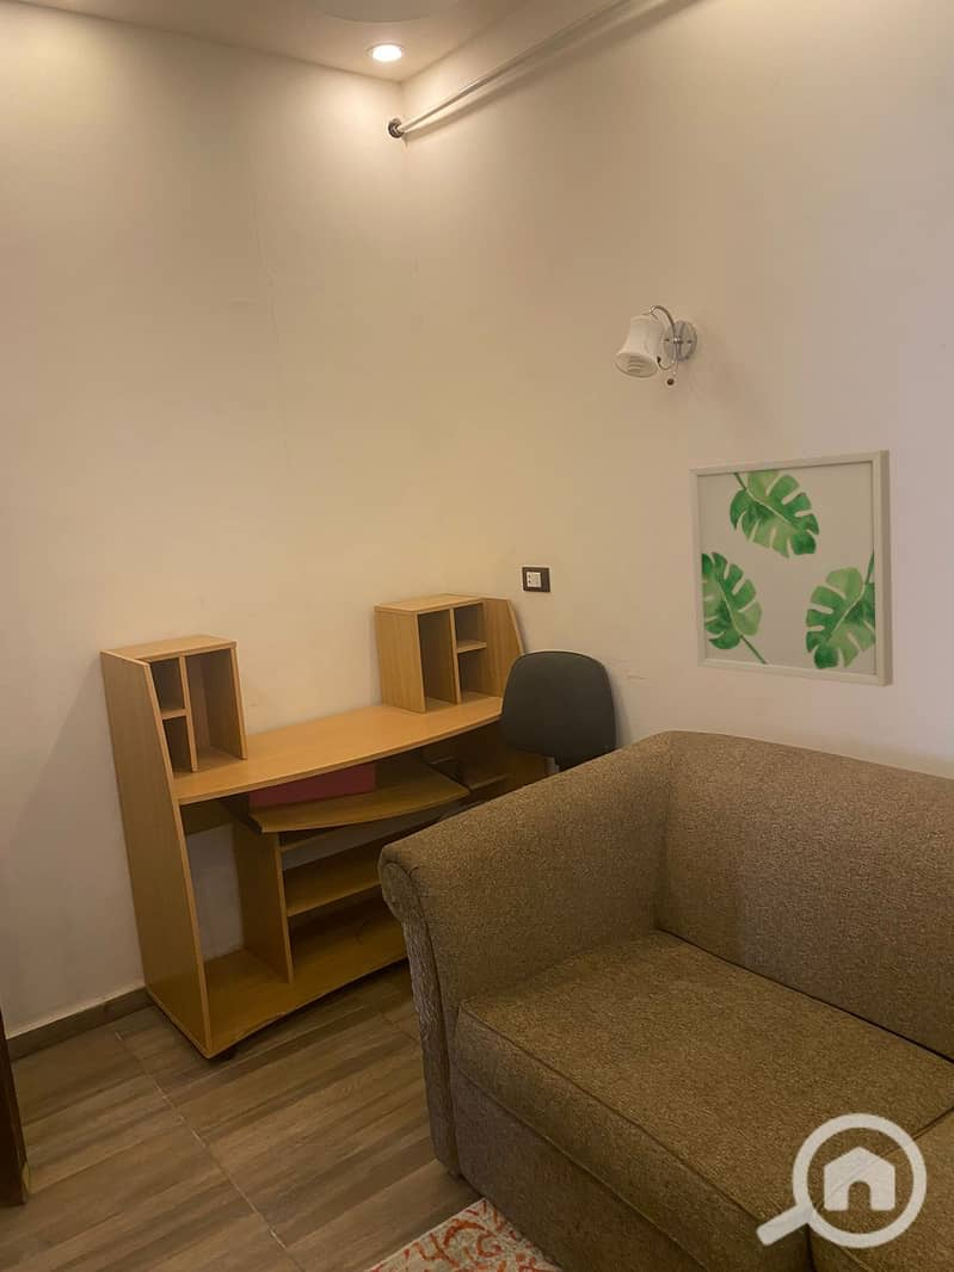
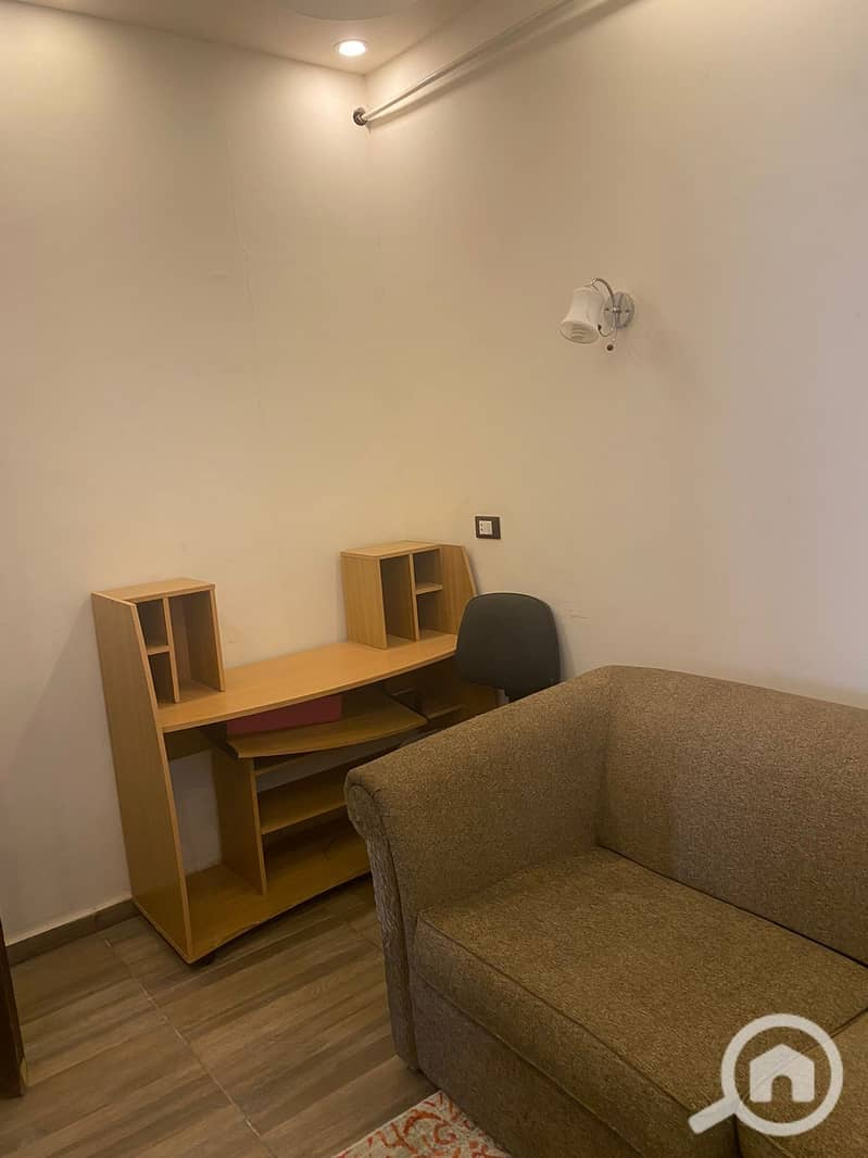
- wall art [688,449,894,687]
